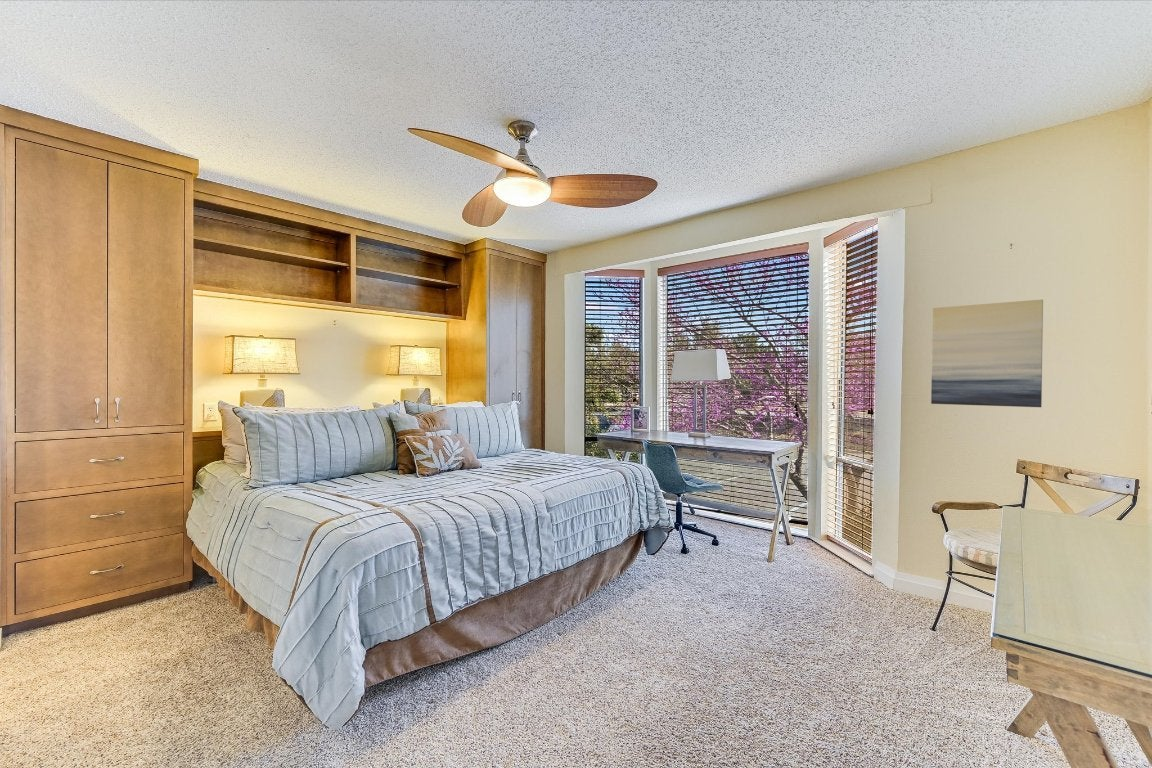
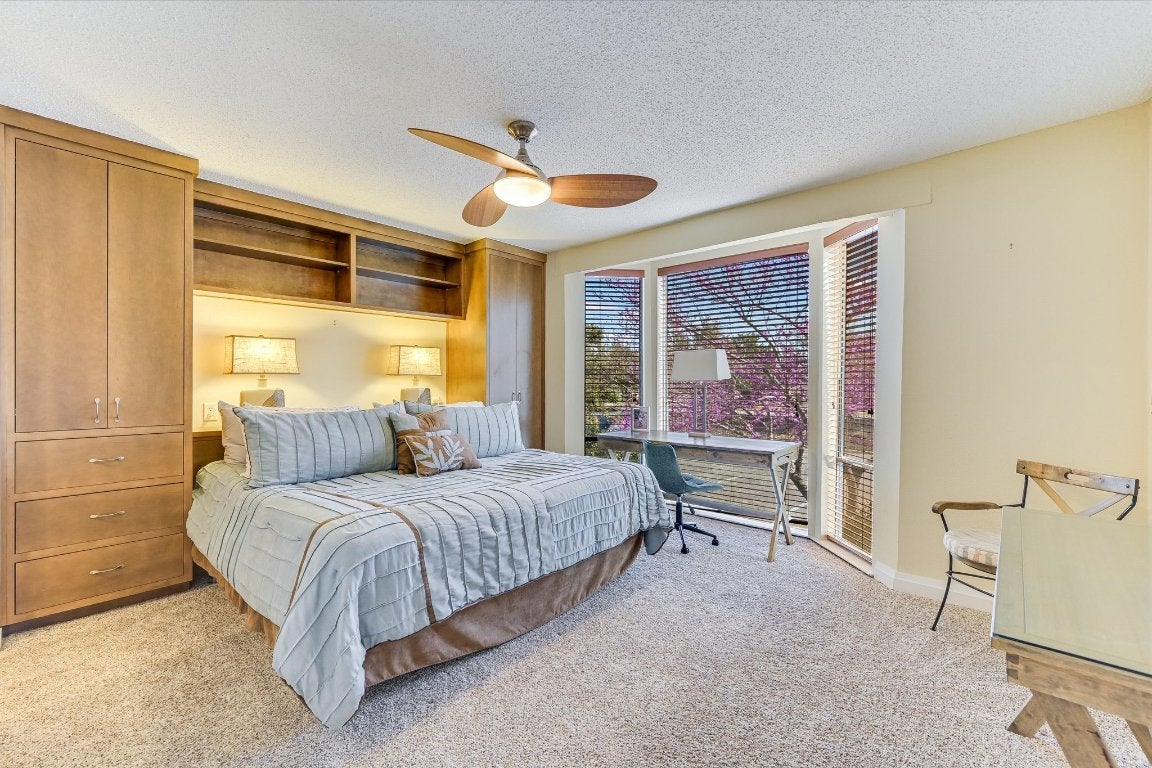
- wall art [930,298,1044,408]
